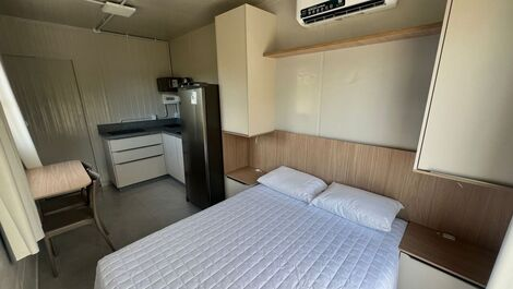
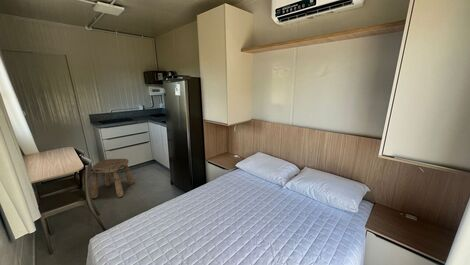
+ stool [90,158,136,199]
